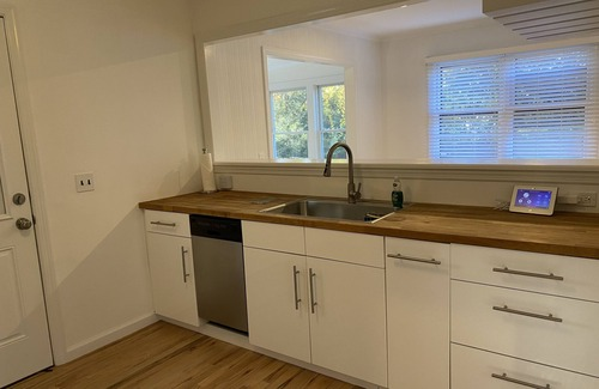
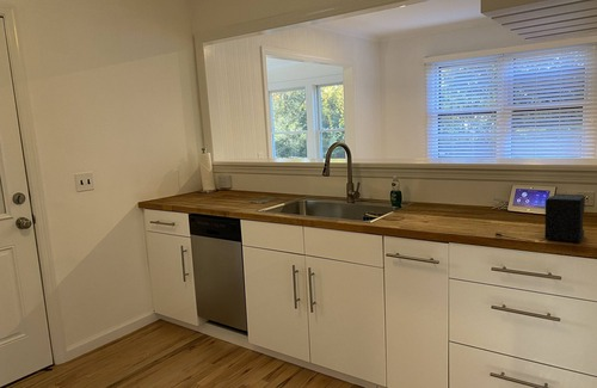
+ coffee maker [494,193,586,244]
